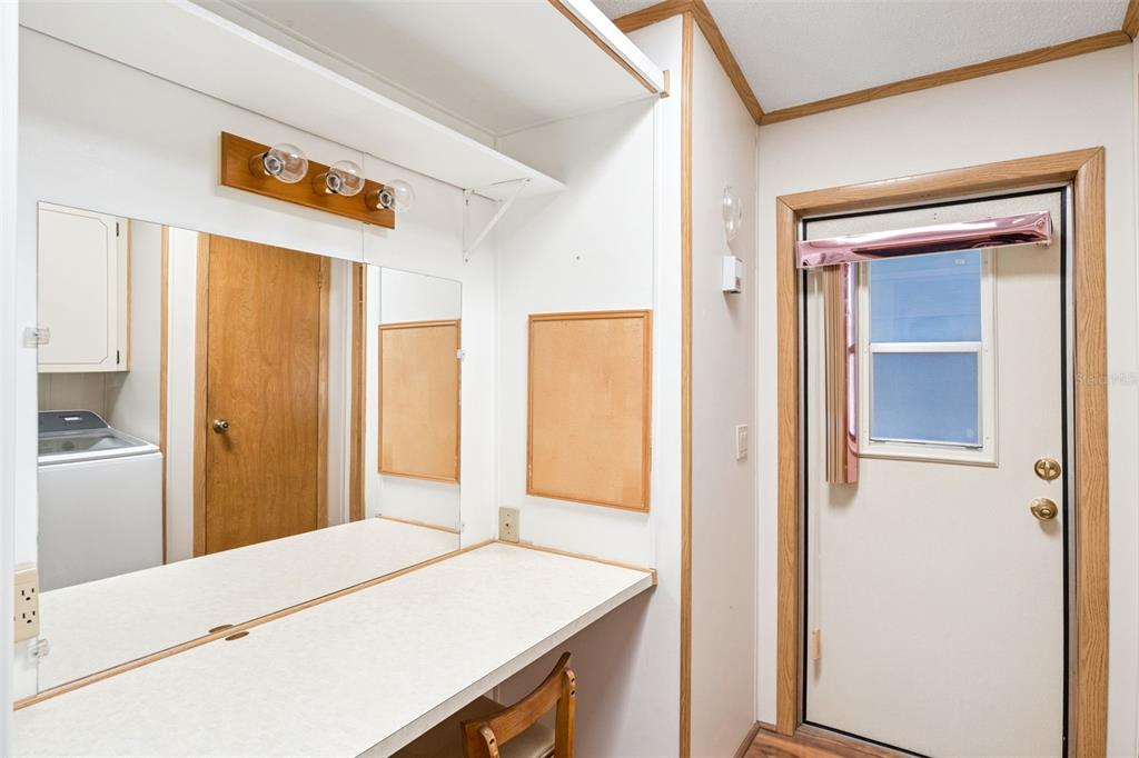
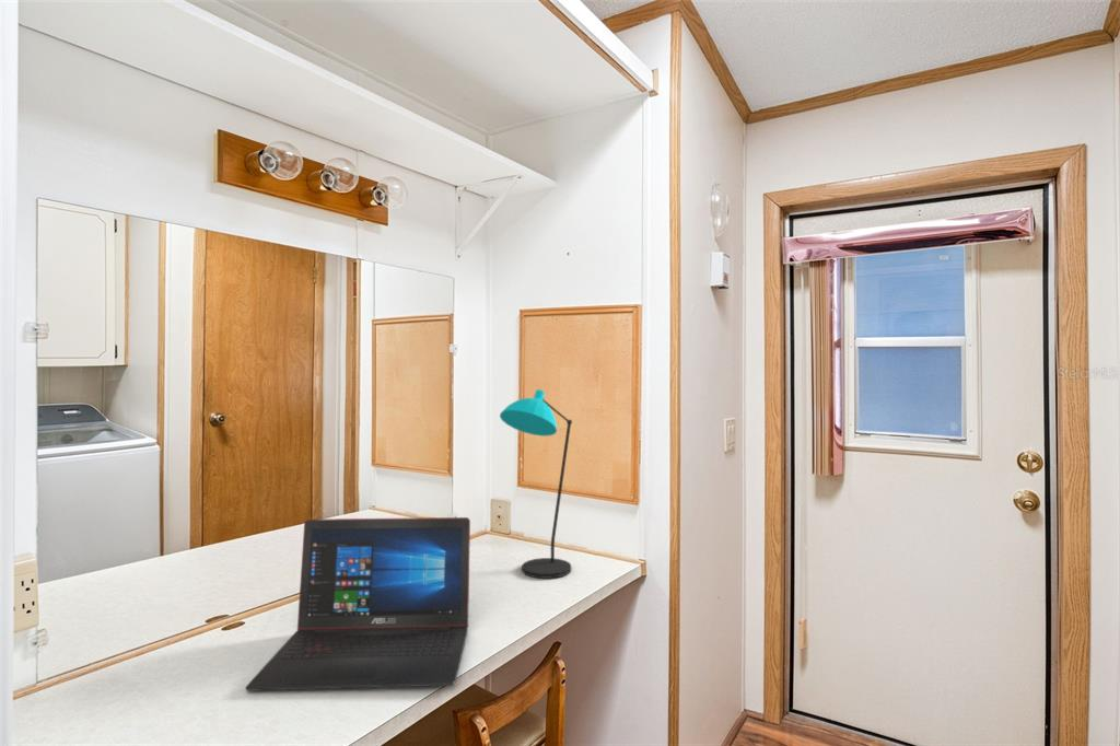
+ laptop [245,516,471,692]
+ desk lamp [499,388,573,580]
